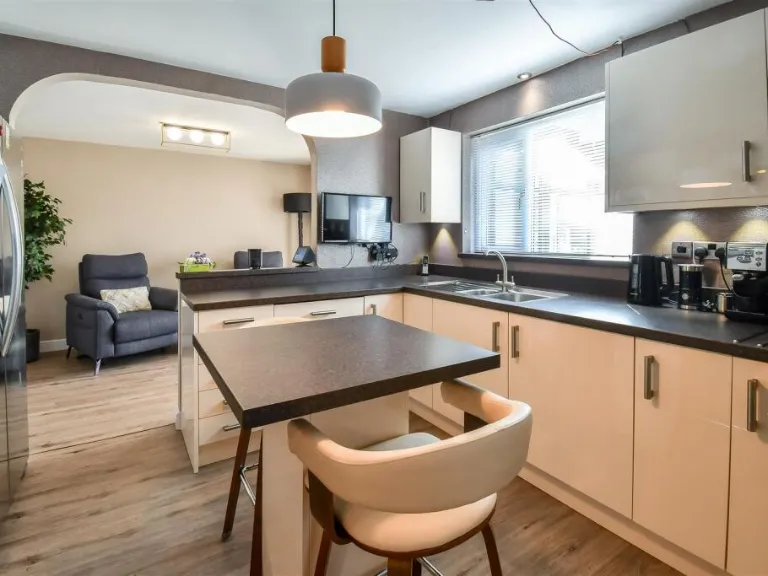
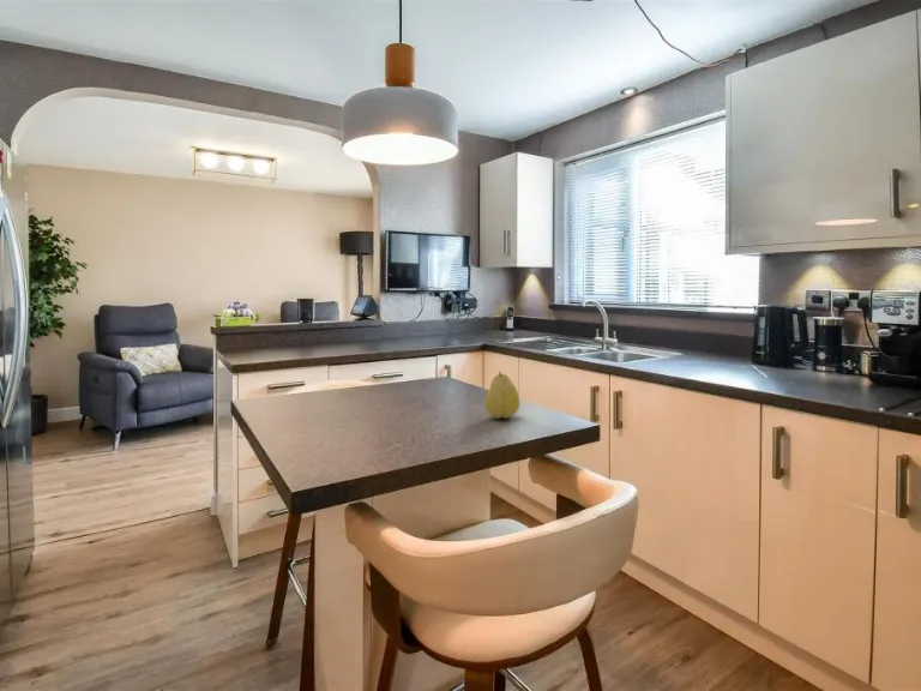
+ fruit [483,371,520,420]
